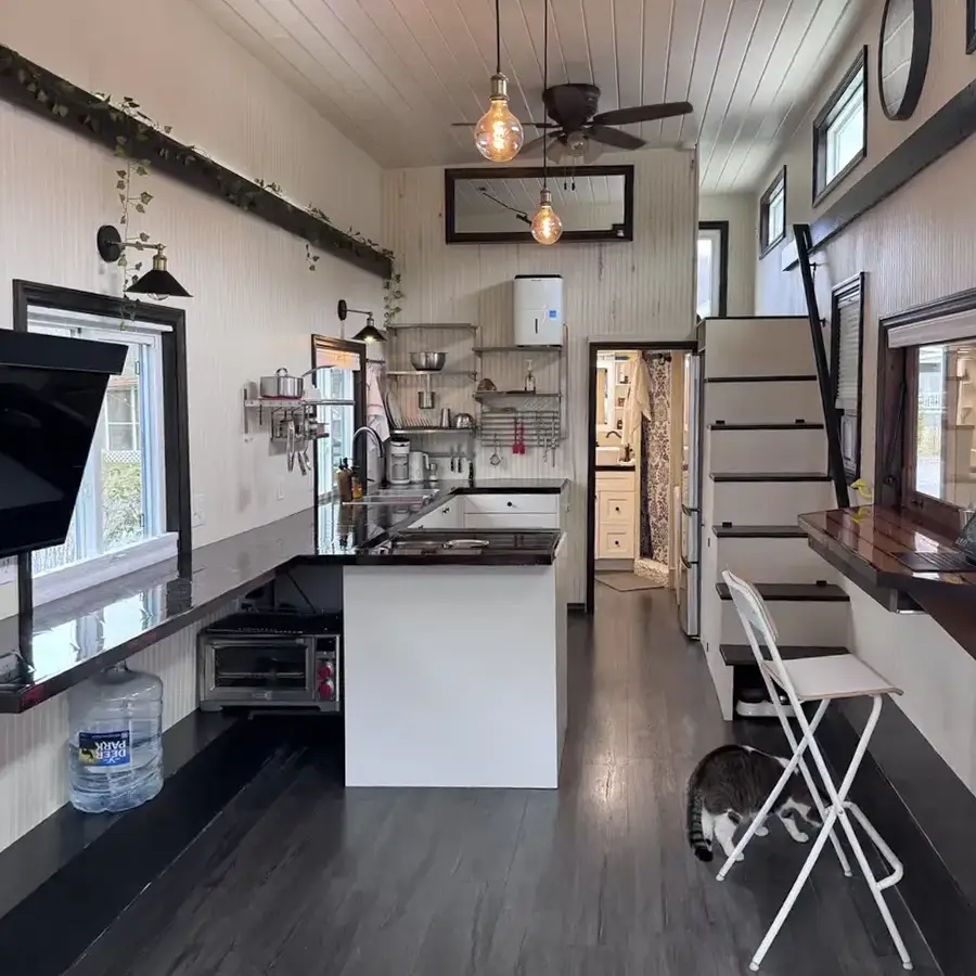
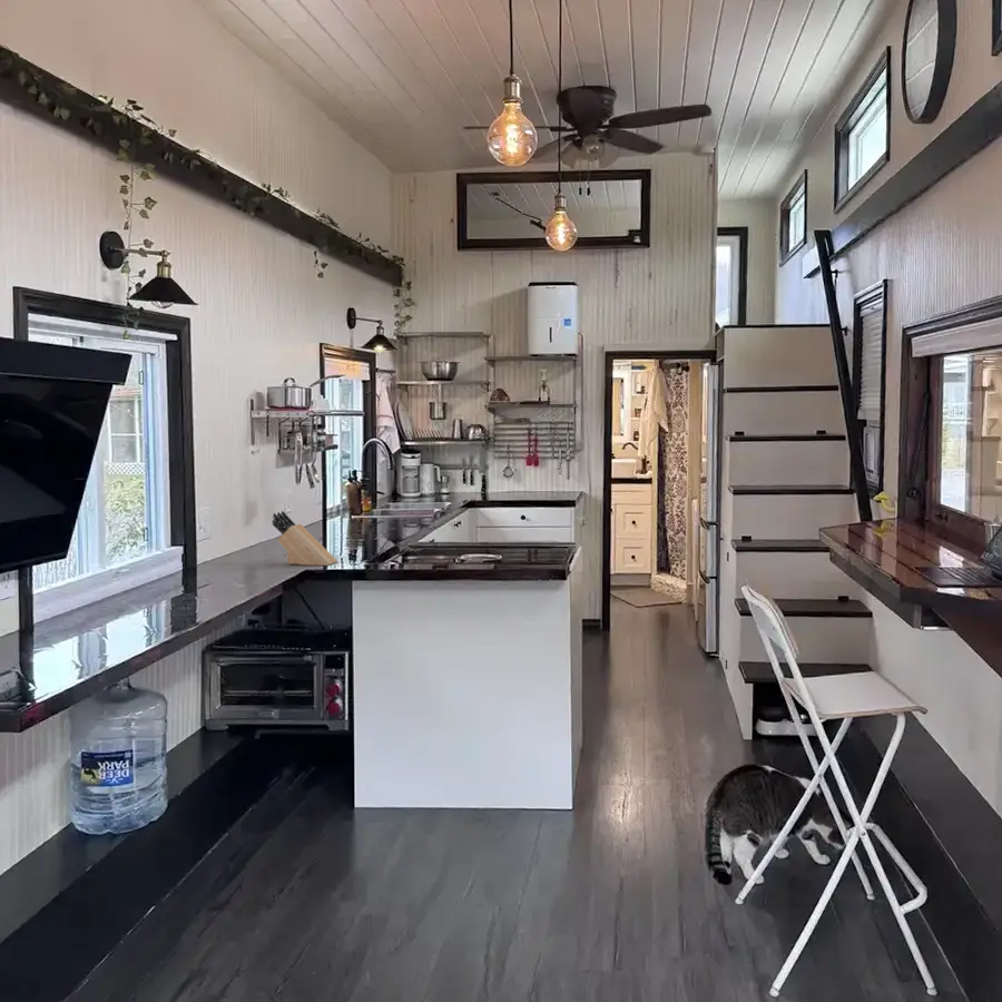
+ knife block [271,510,338,567]
